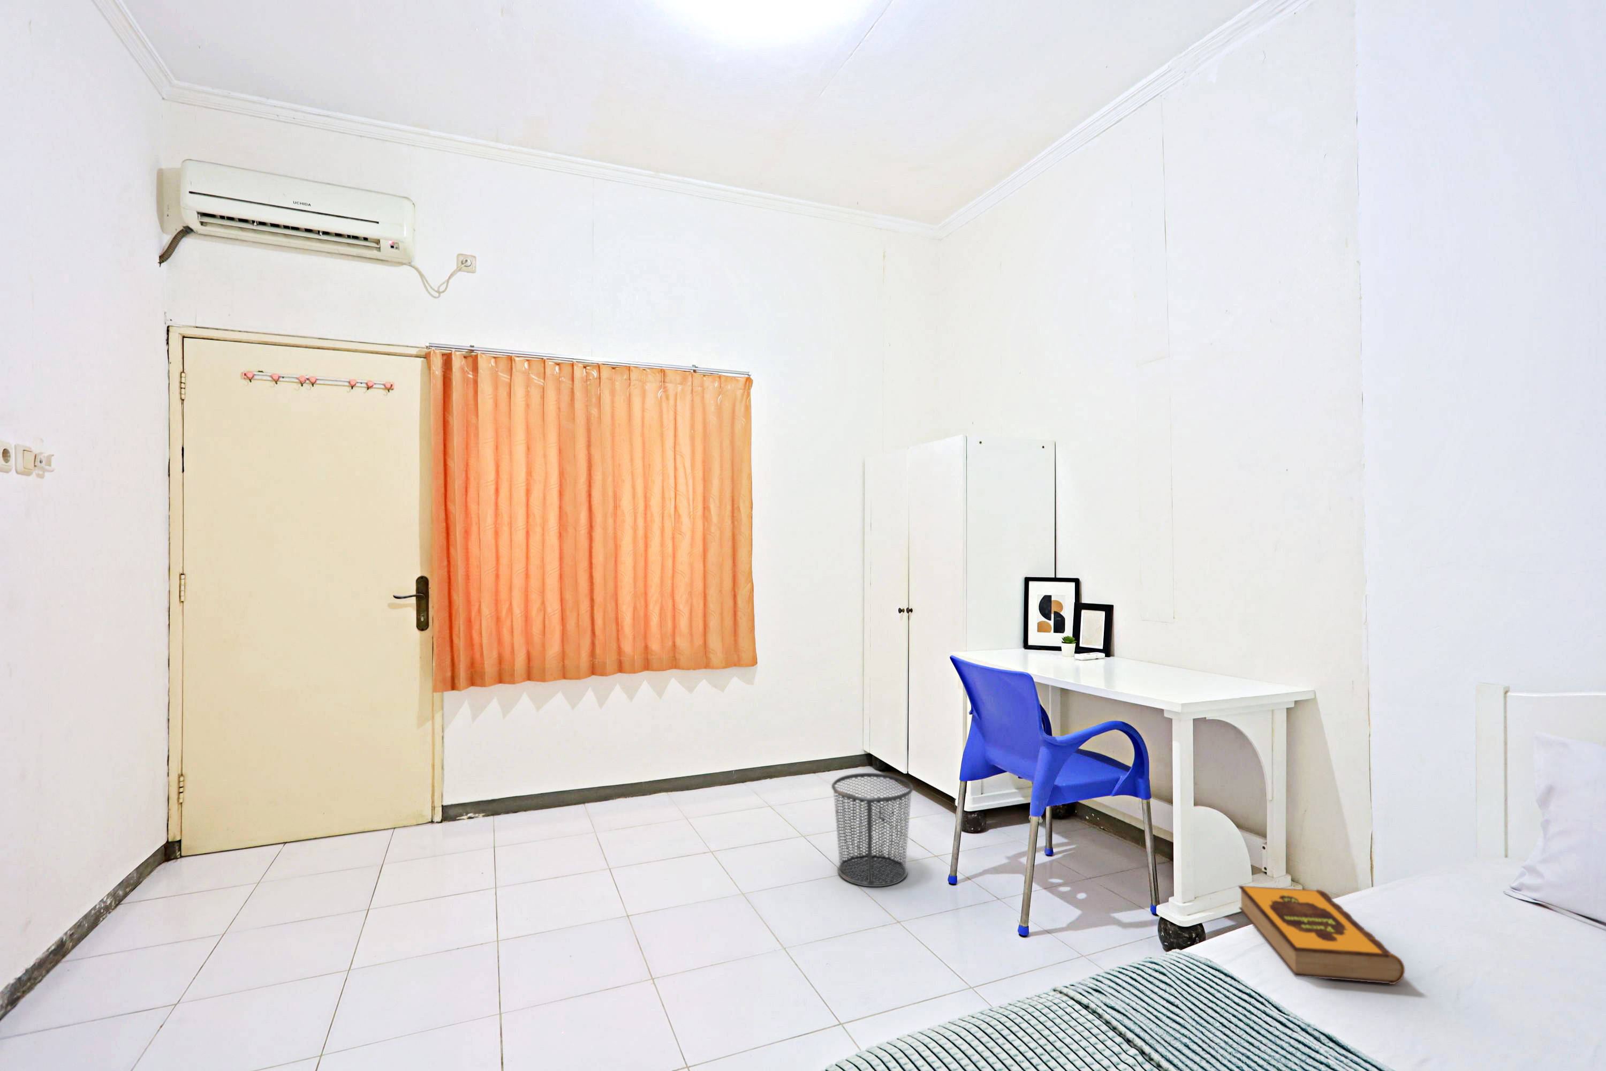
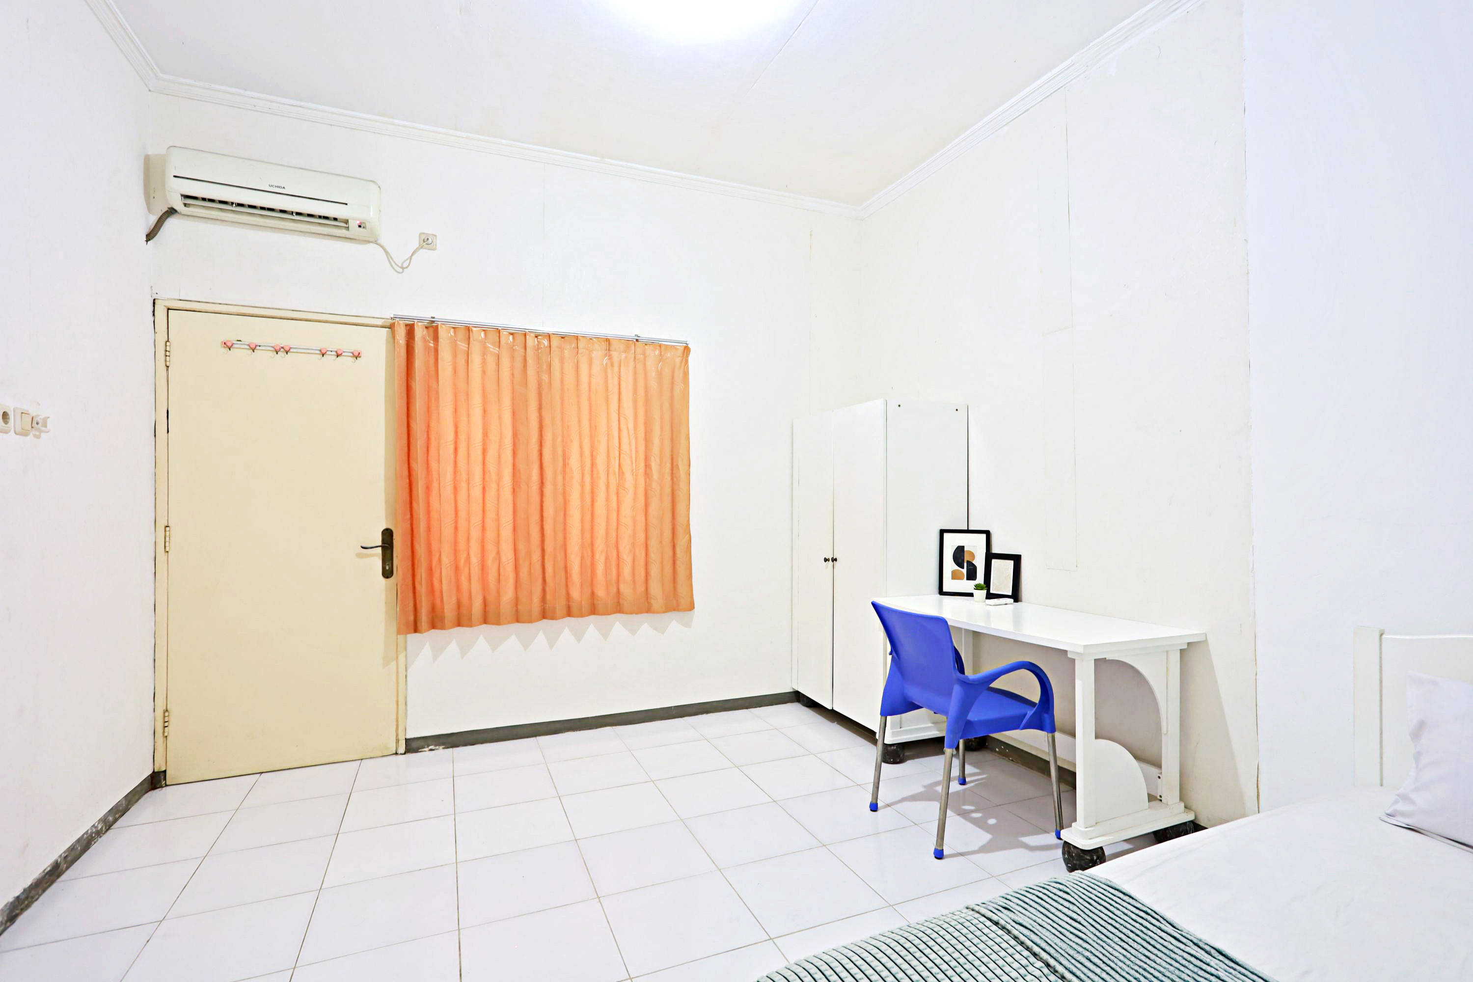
- hardback book [1238,886,1405,985]
- waste bin [830,772,914,887]
